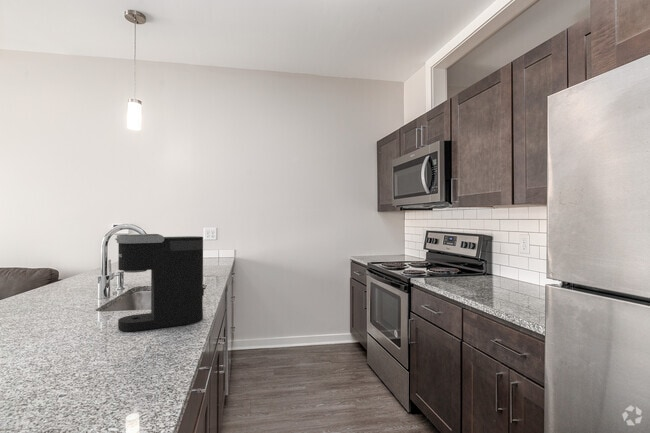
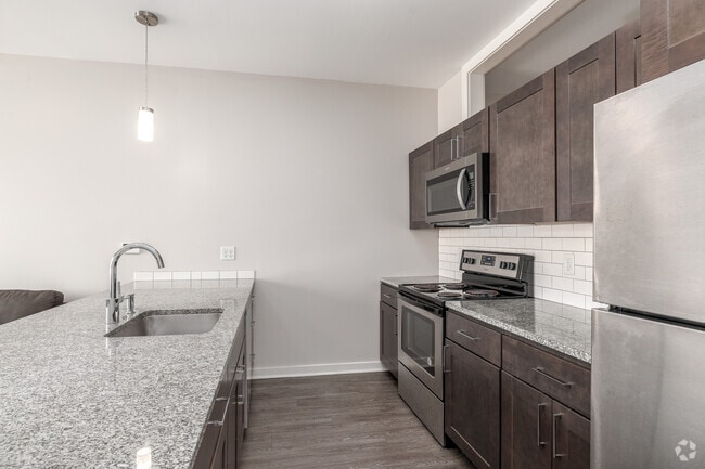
- coffee maker [114,233,205,333]
